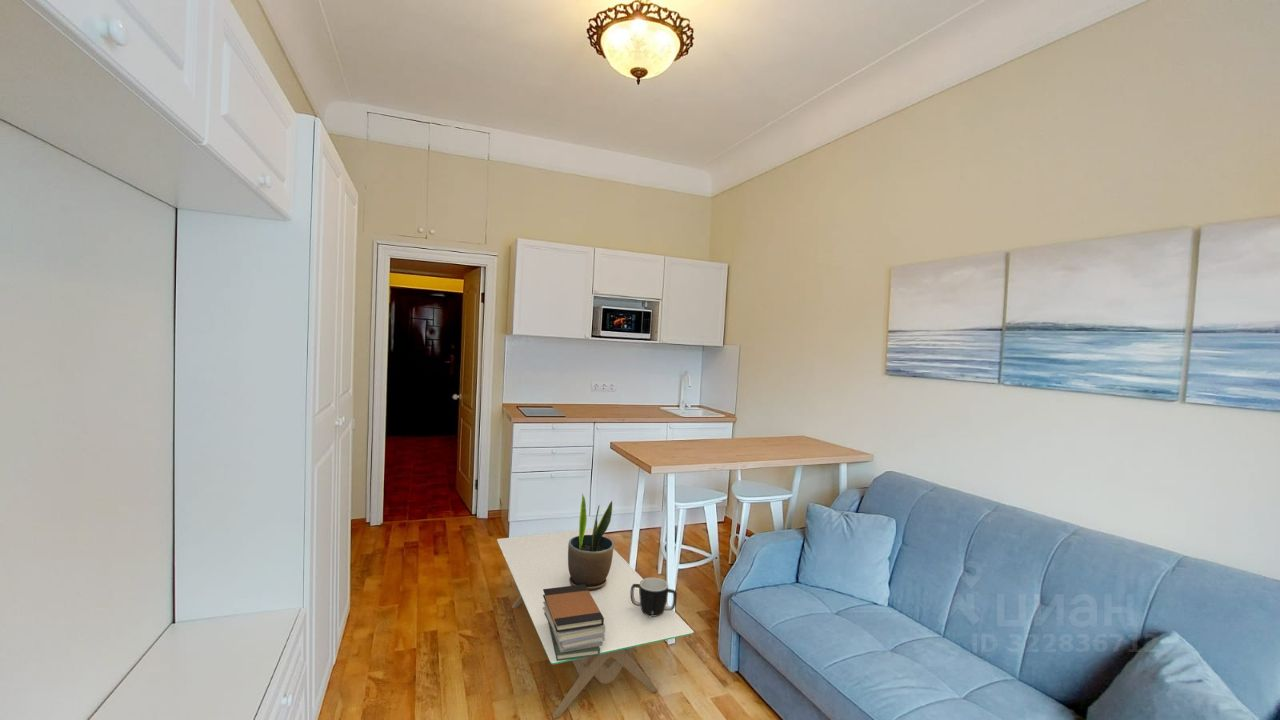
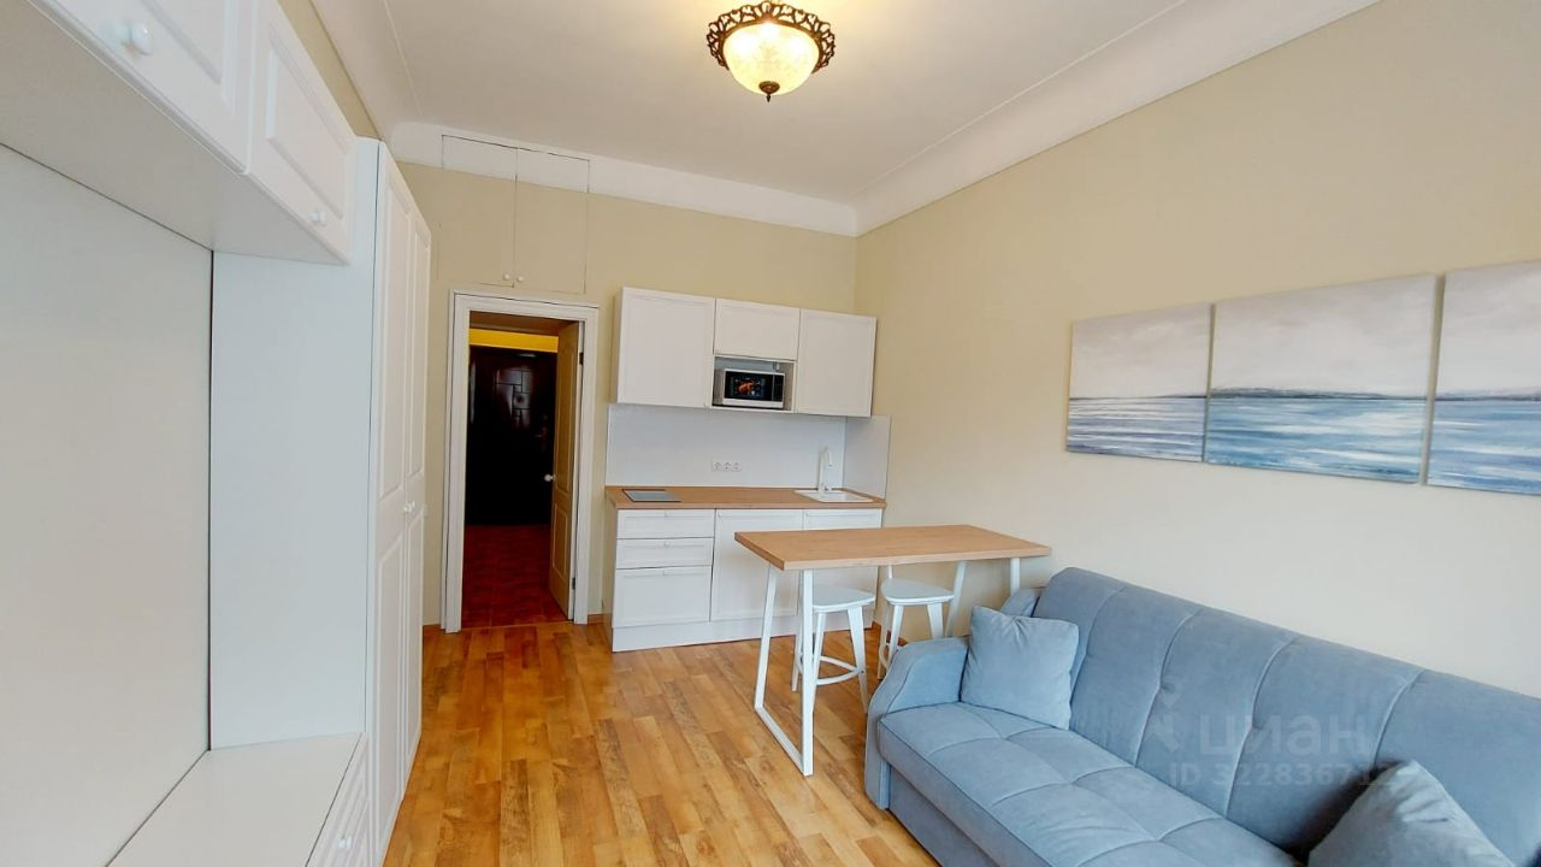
- mug [631,577,678,617]
- potted plant [568,493,615,591]
- book stack [543,584,605,661]
- coffee table [496,528,695,719]
